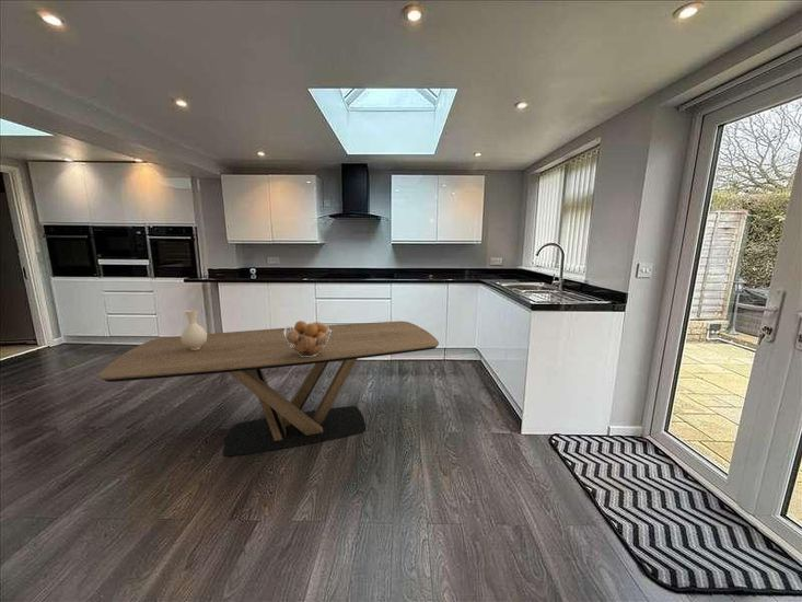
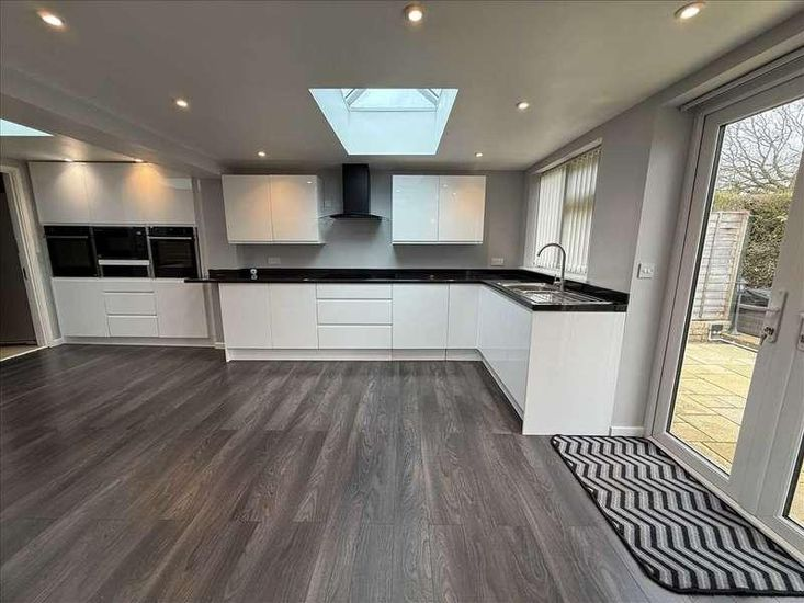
- vase [181,309,208,350]
- fruit basket [284,320,332,357]
- dining table [98,320,440,458]
